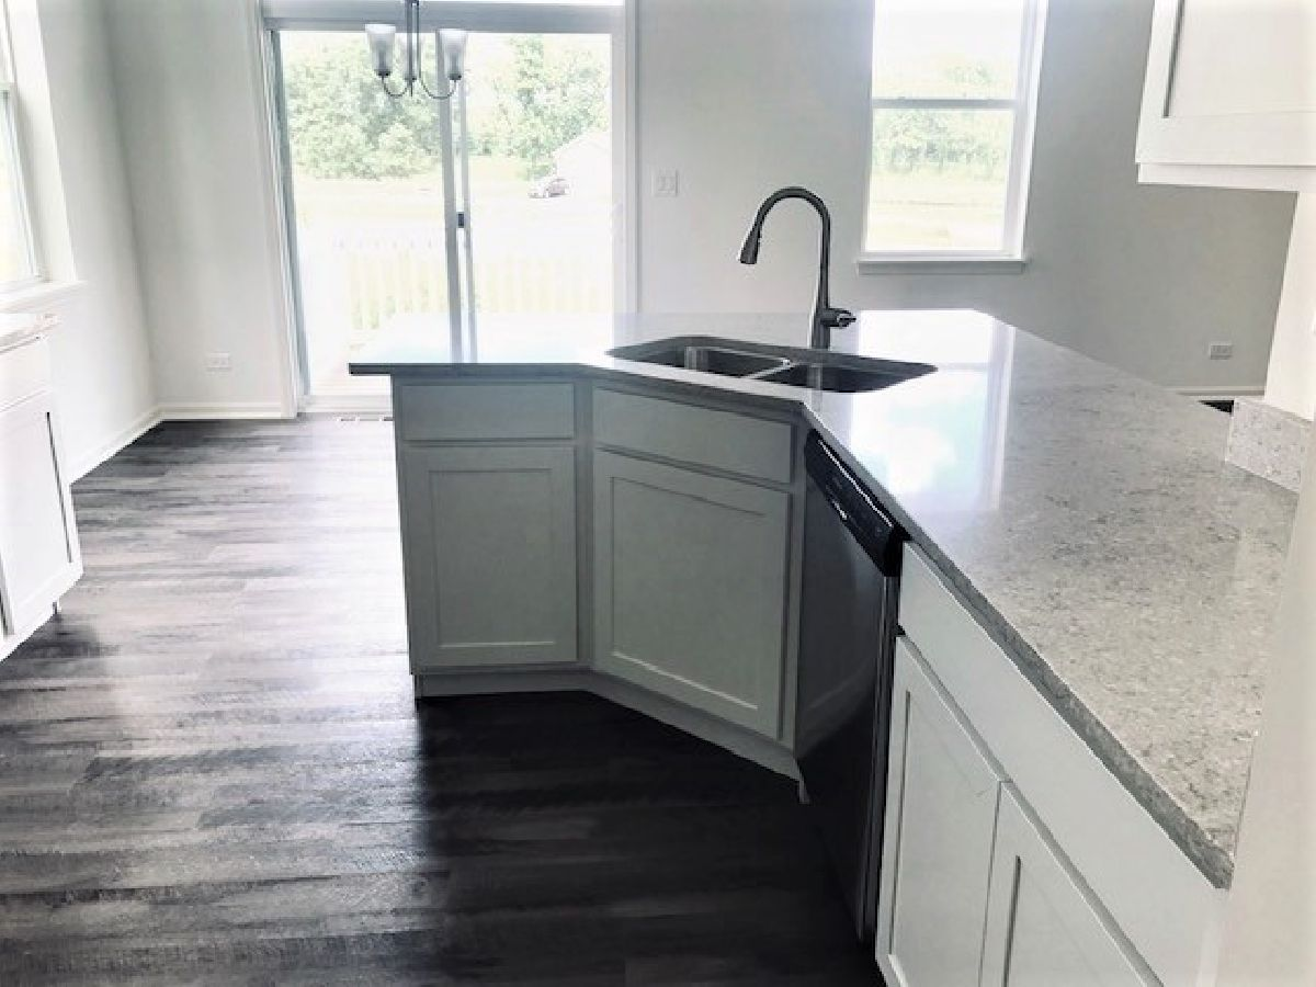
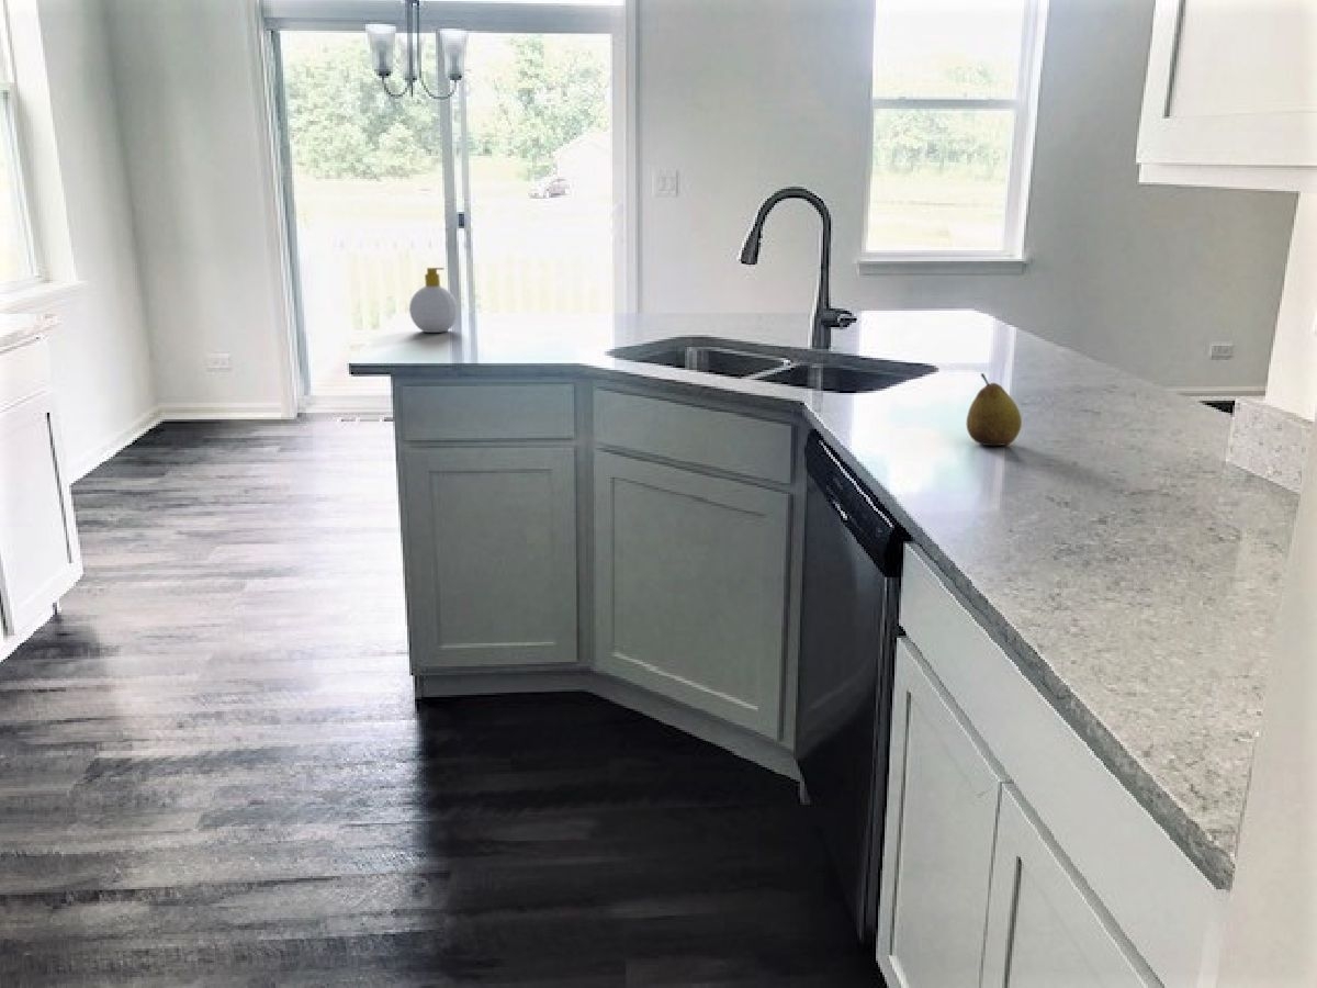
+ fruit [966,372,1023,447]
+ soap bottle [408,267,460,334]
